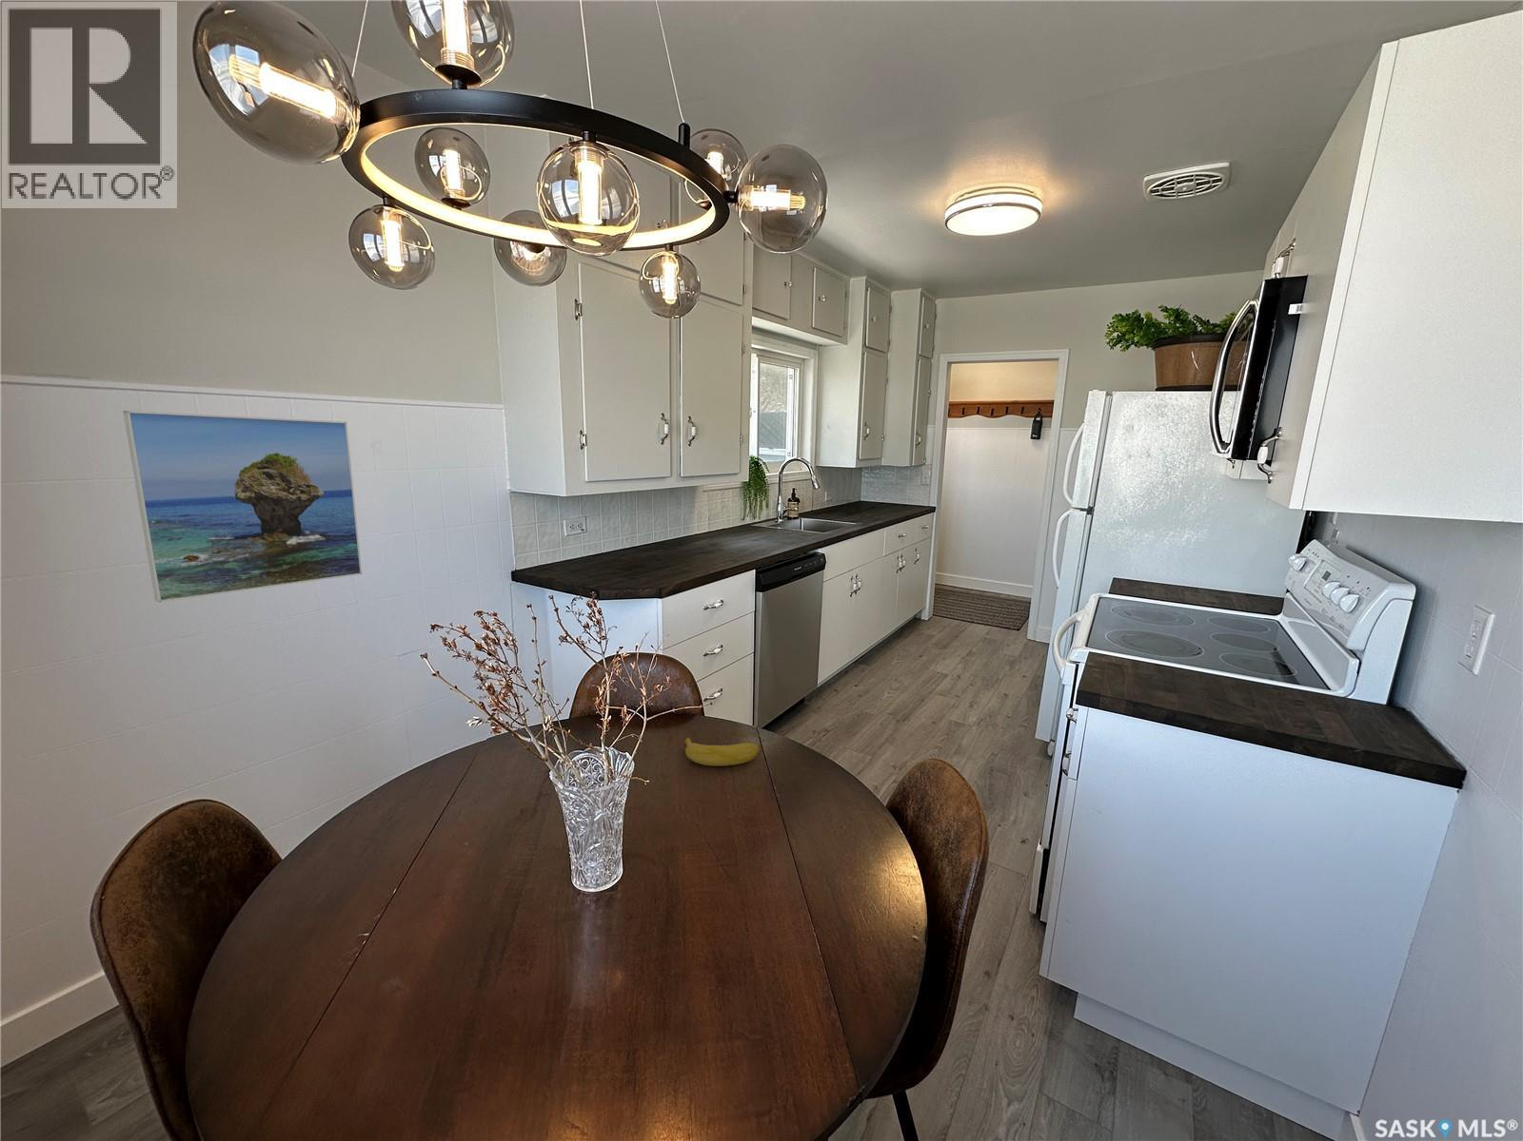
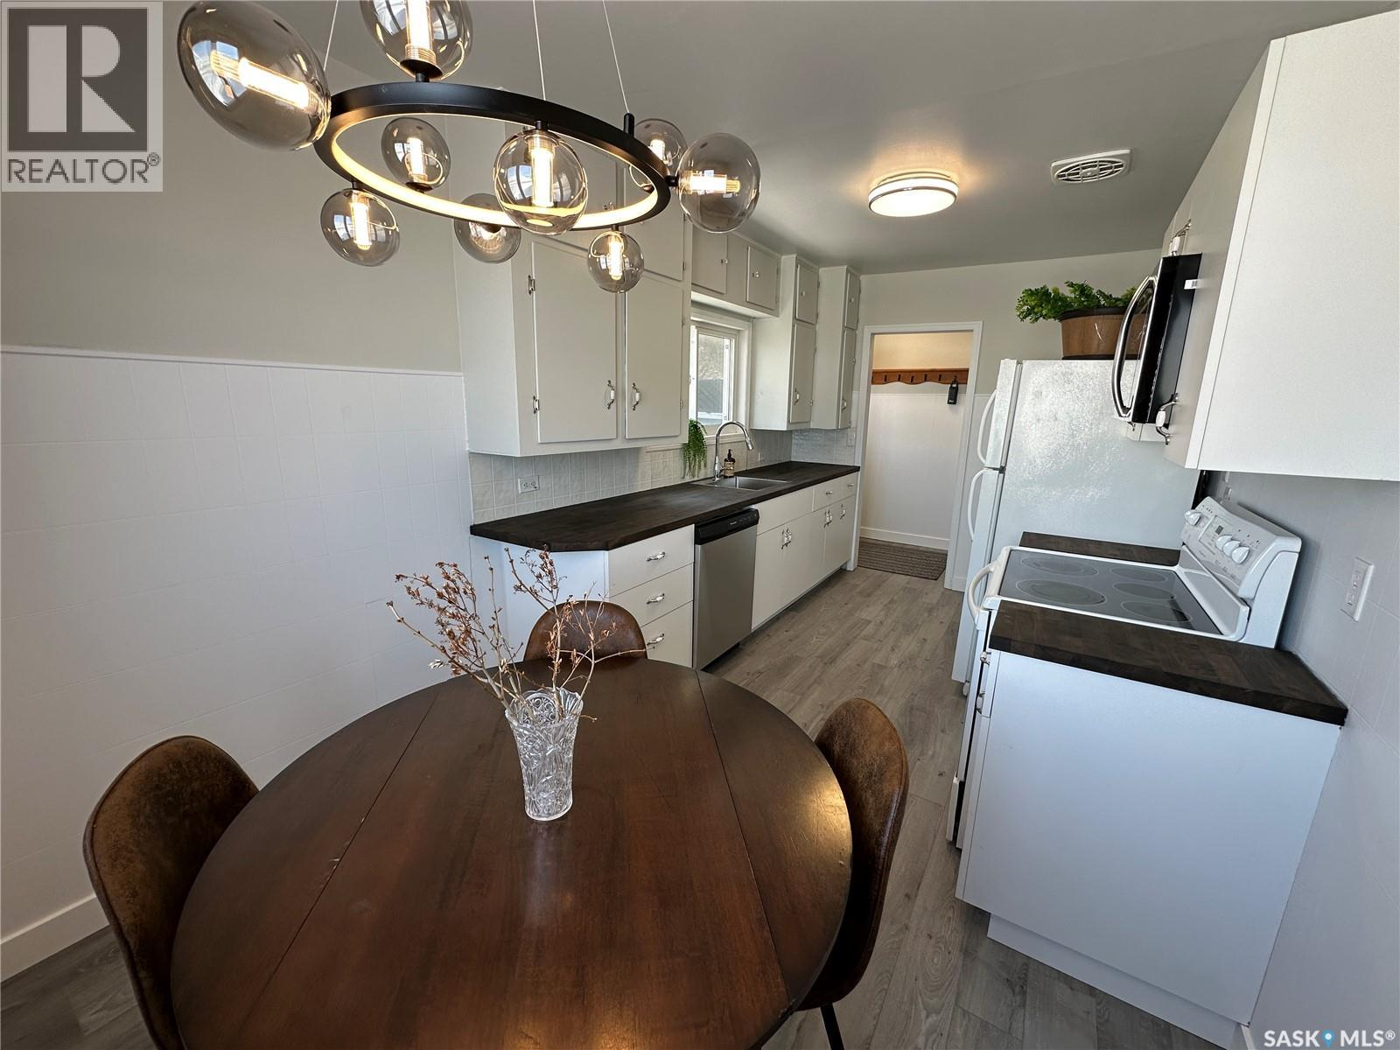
- banana [682,736,763,767]
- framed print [122,410,362,603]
